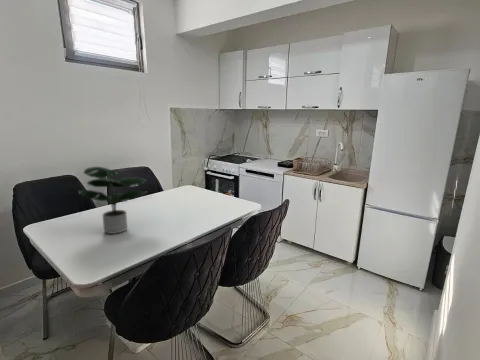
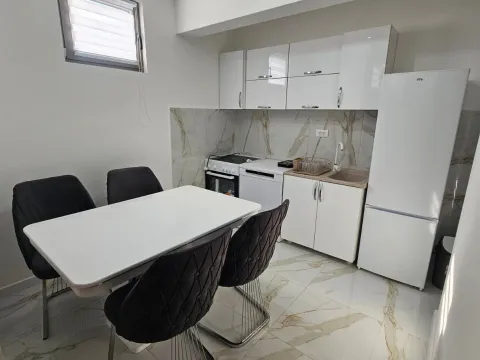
- potted plant [77,166,148,235]
